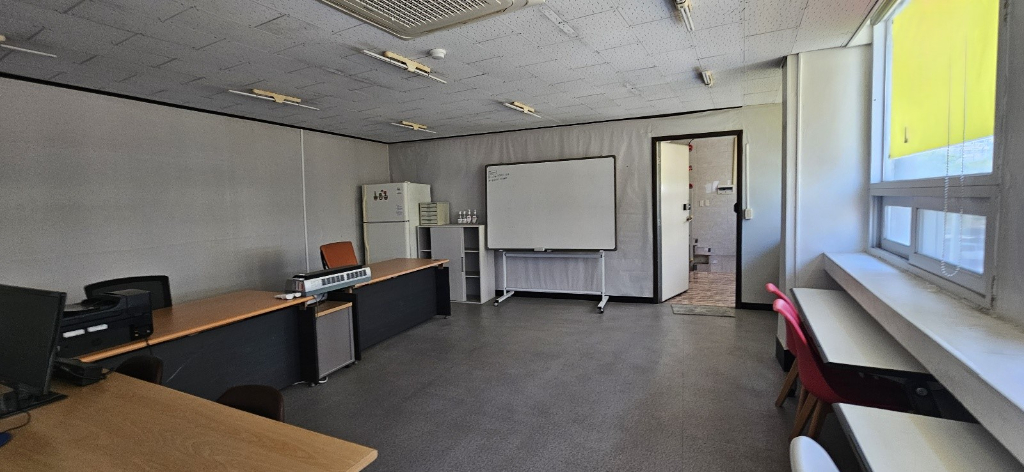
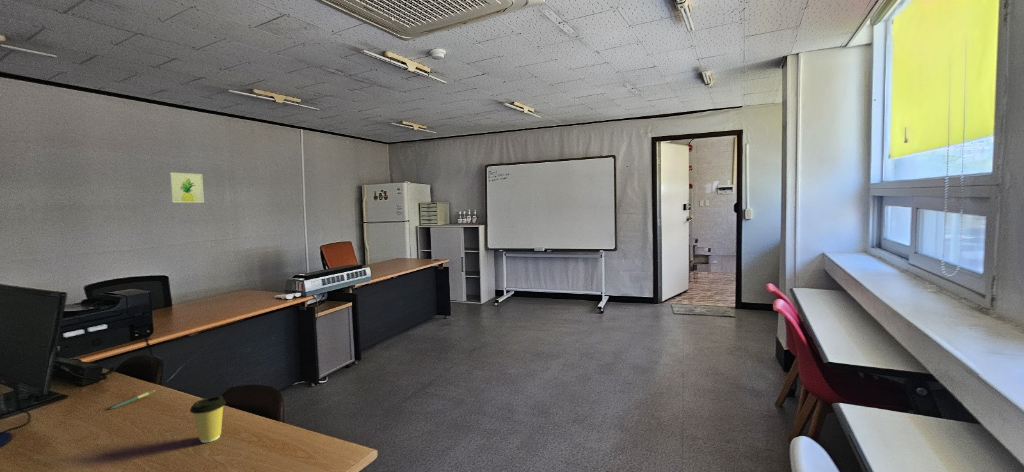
+ wall art [169,171,205,204]
+ pen [109,389,156,410]
+ coffee cup [189,395,227,444]
